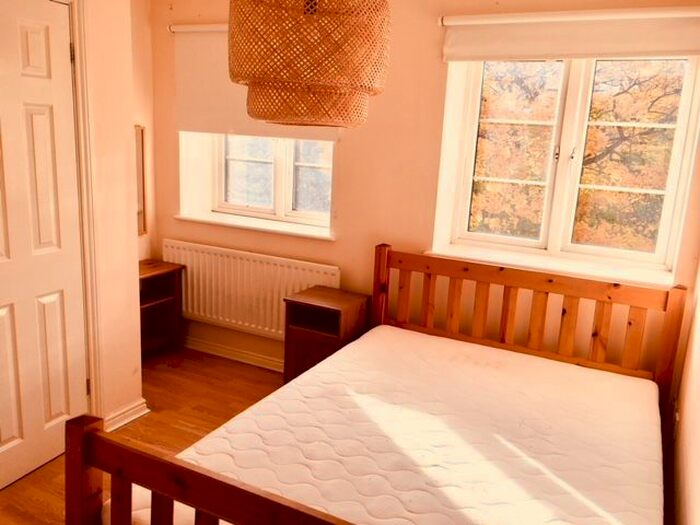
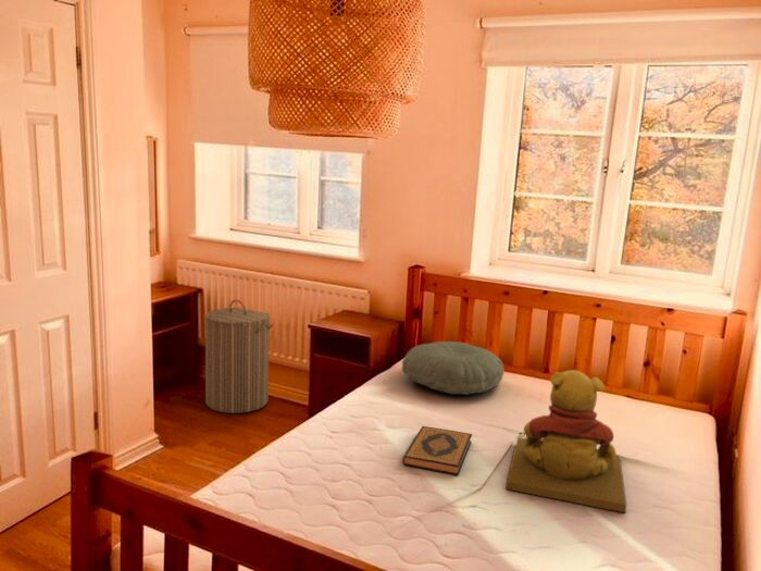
+ laundry hamper [203,299,274,414]
+ pillow [400,340,506,396]
+ teddy bear [504,369,627,514]
+ hardback book [402,425,473,476]
